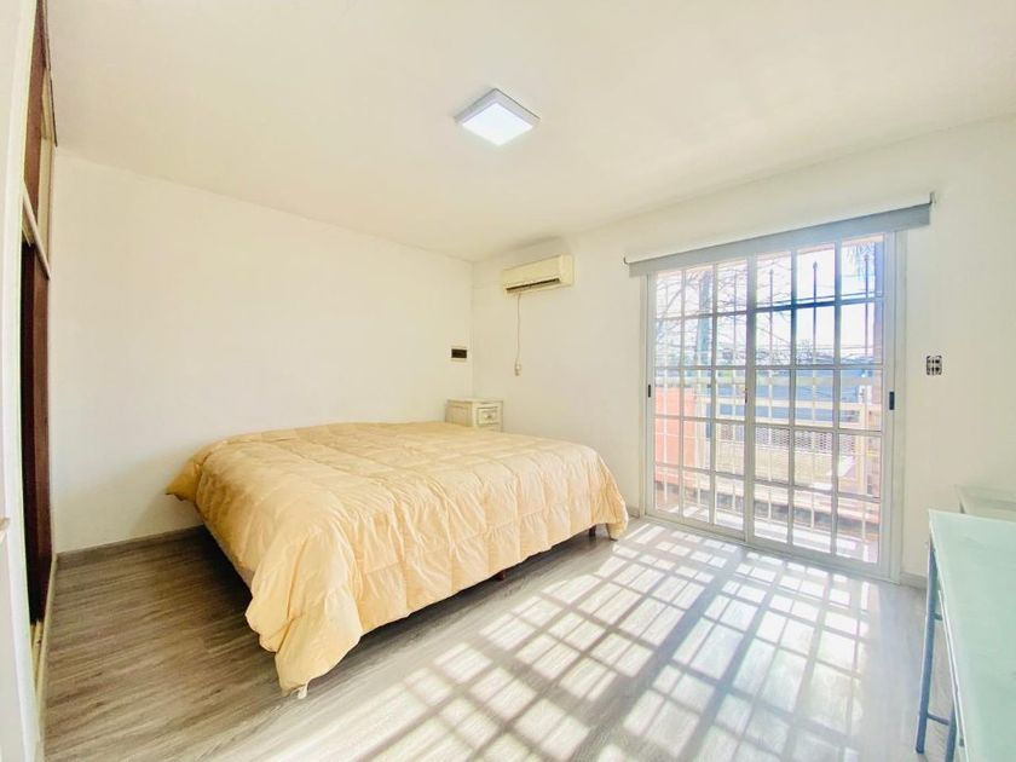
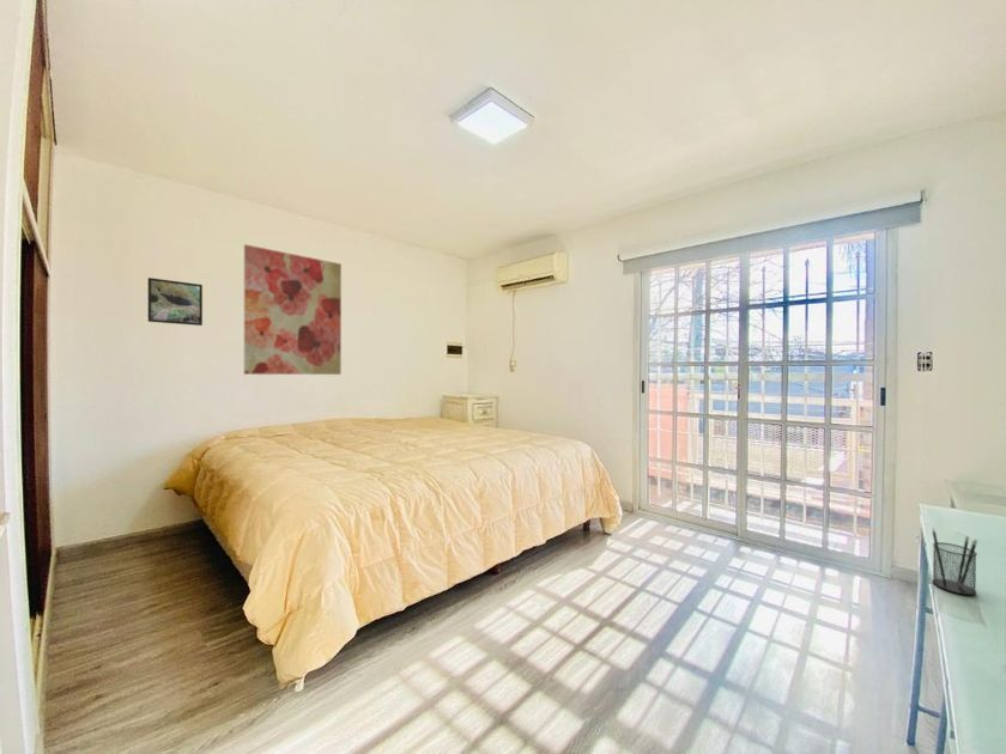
+ pencil holder [932,528,978,596]
+ wall art [243,243,343,376]
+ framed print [147,276,204,327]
